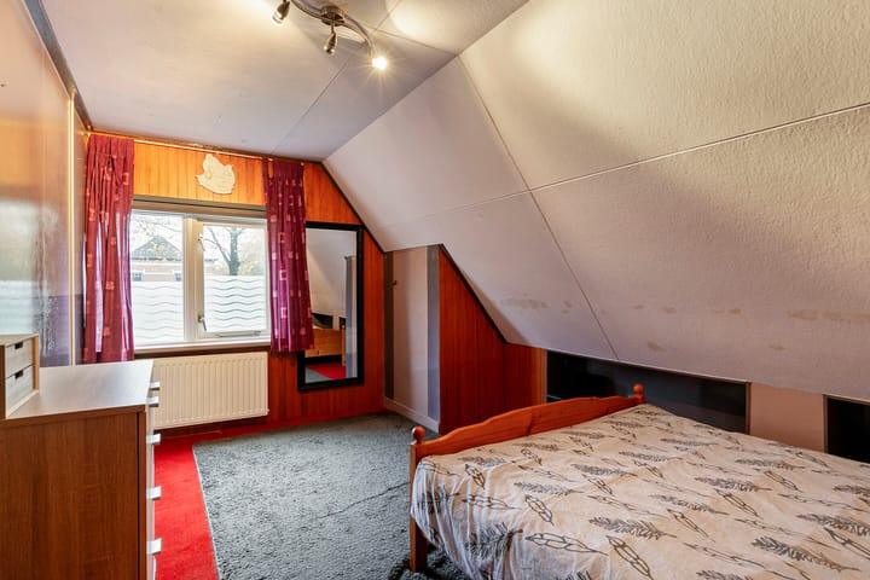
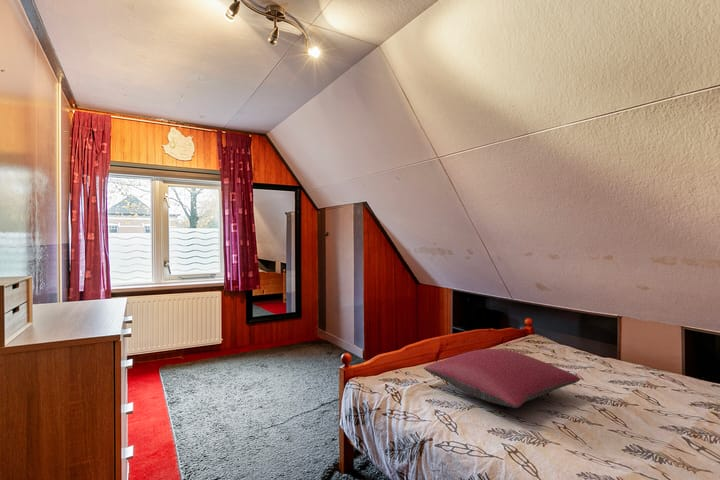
+ pillow [423,348,581,409]
